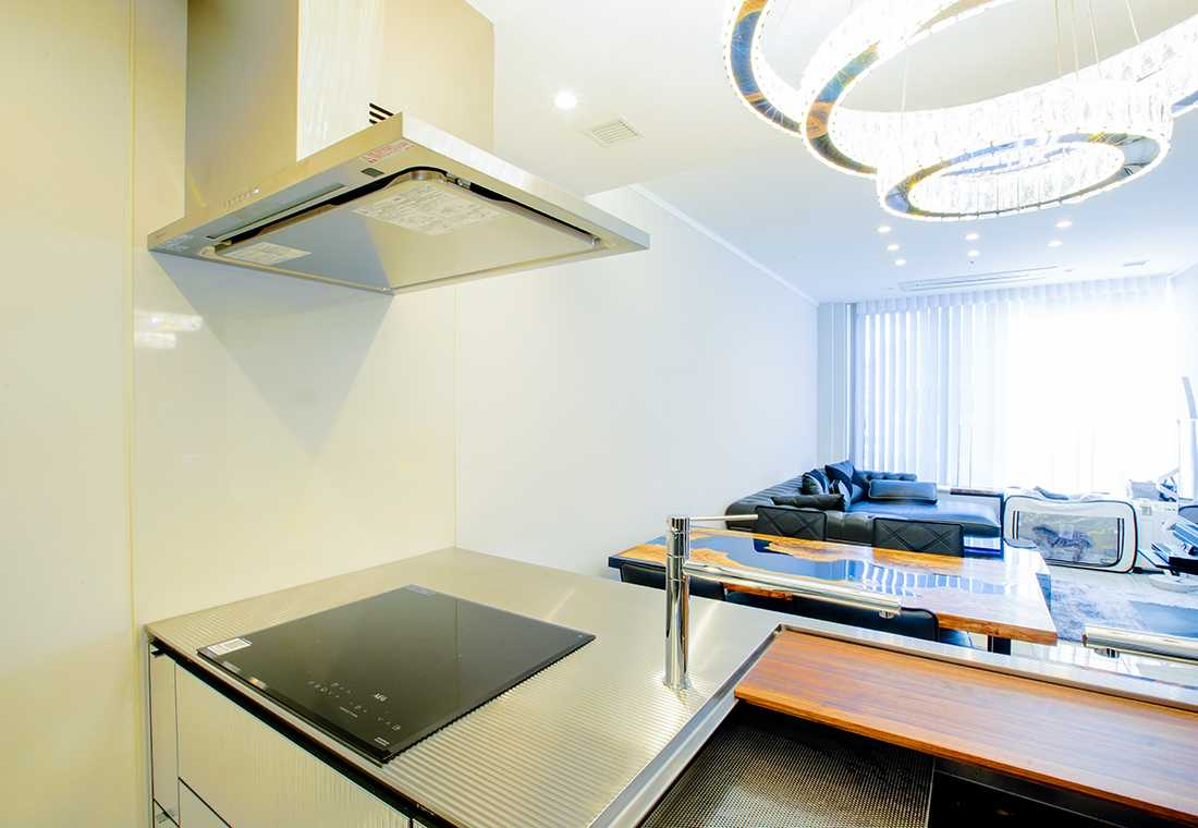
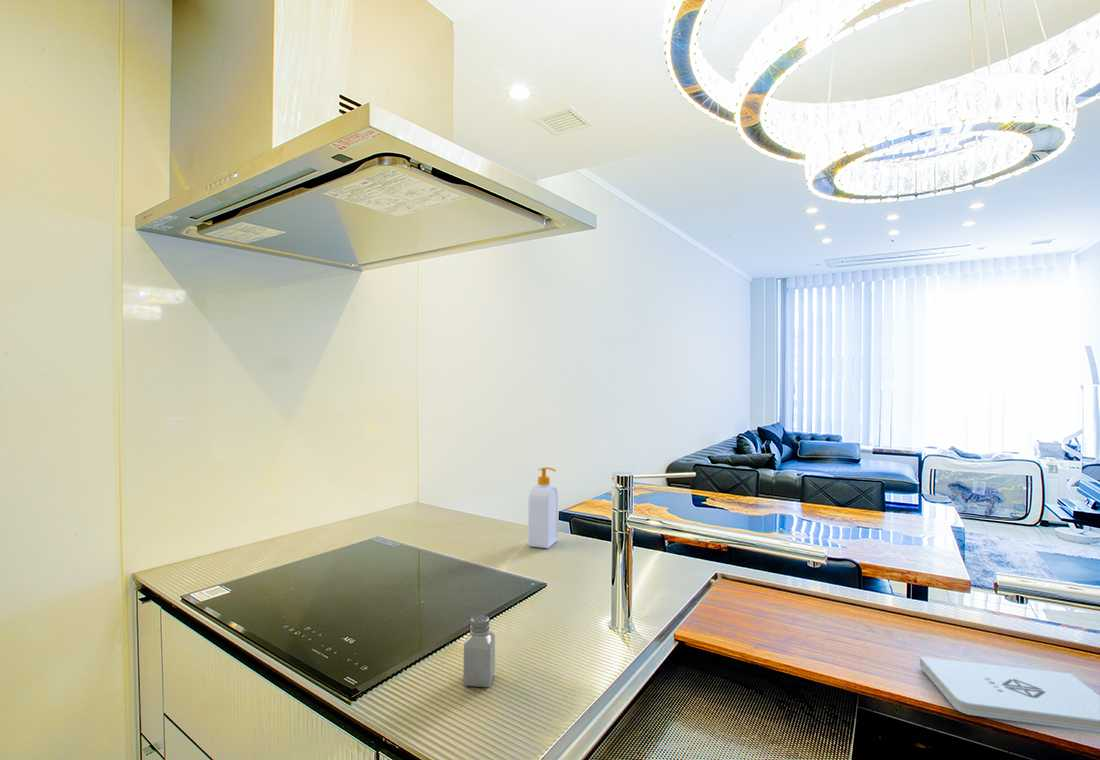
+ notepad [919,656,1100,733]
+ saltshaker [463,614,496,688]
+ soap bottle [527,466,559,549]
